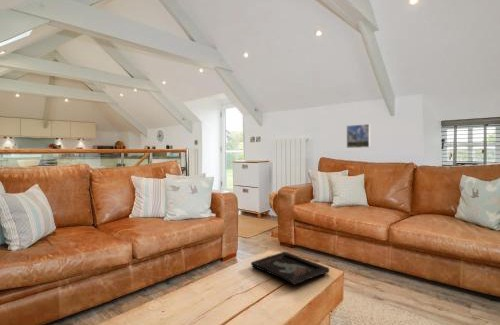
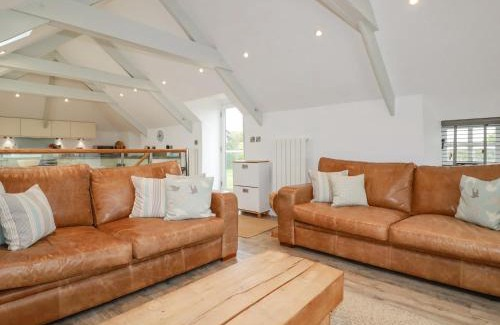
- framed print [346,123,371,149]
- decorative tray [250,251,331,286]
